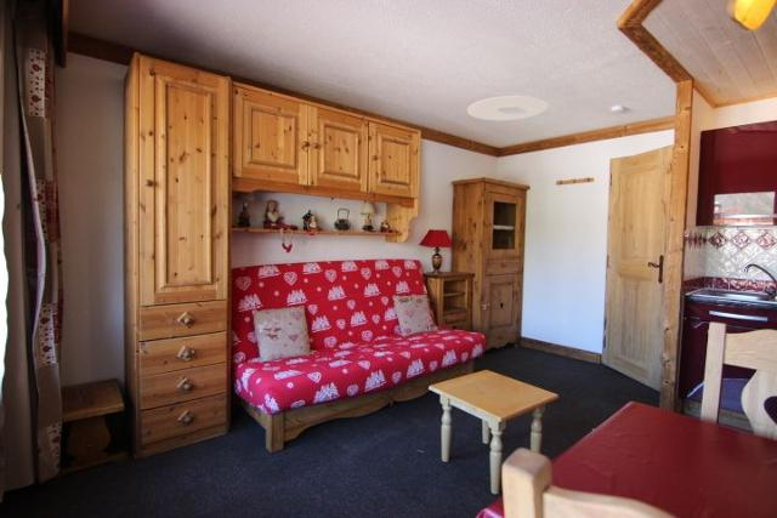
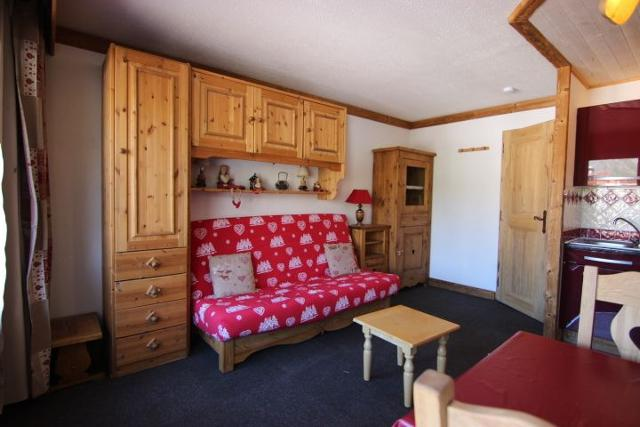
- ceiling light [466,95,549,121]
